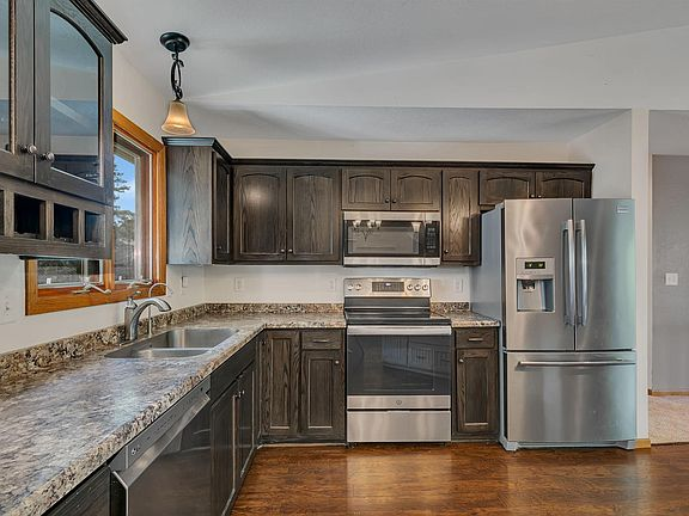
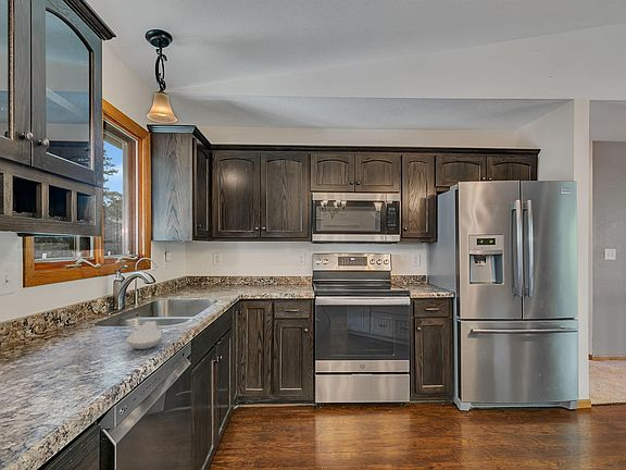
+ spoon rest [125,320,162,350]
